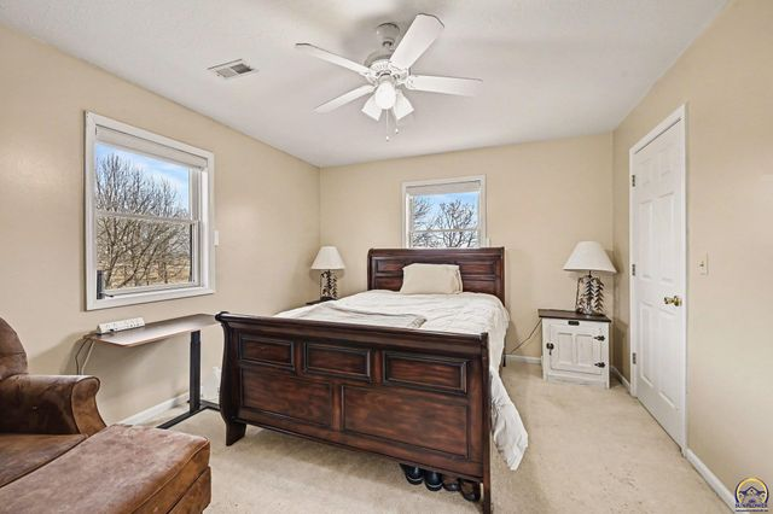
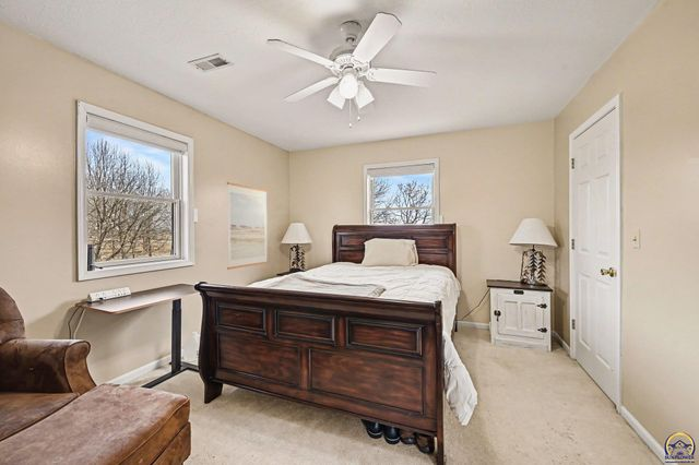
+ wall art [226,181,269,271]
